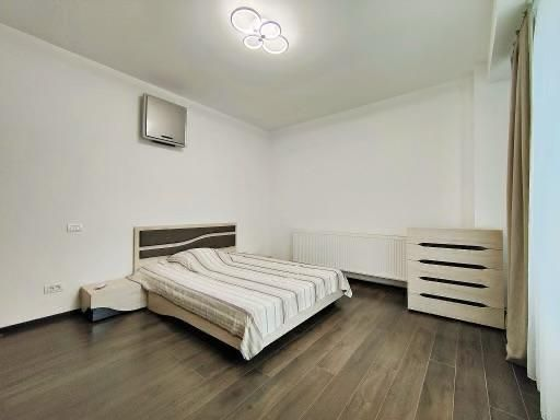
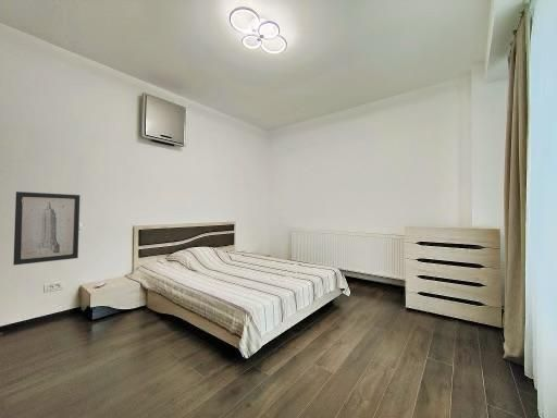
+ wall art [12,190,81,267]
